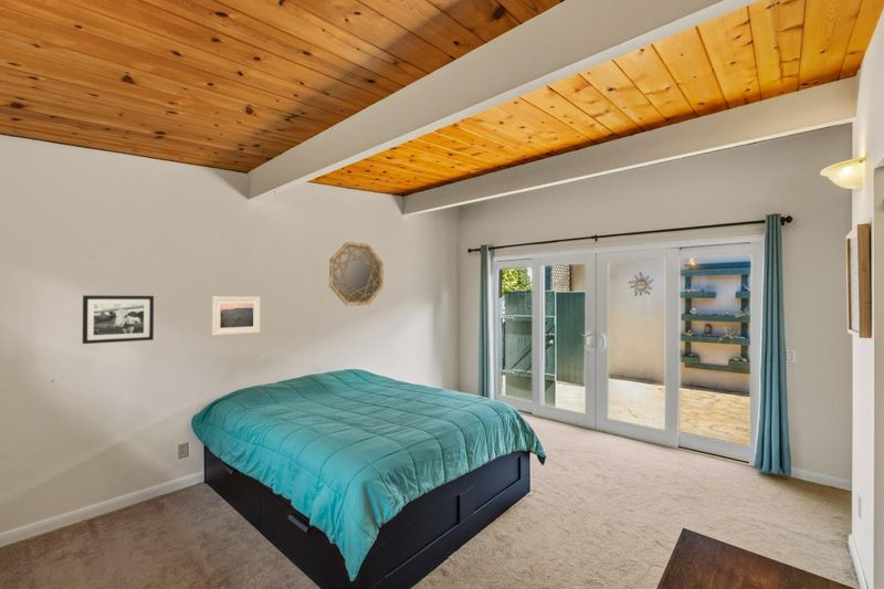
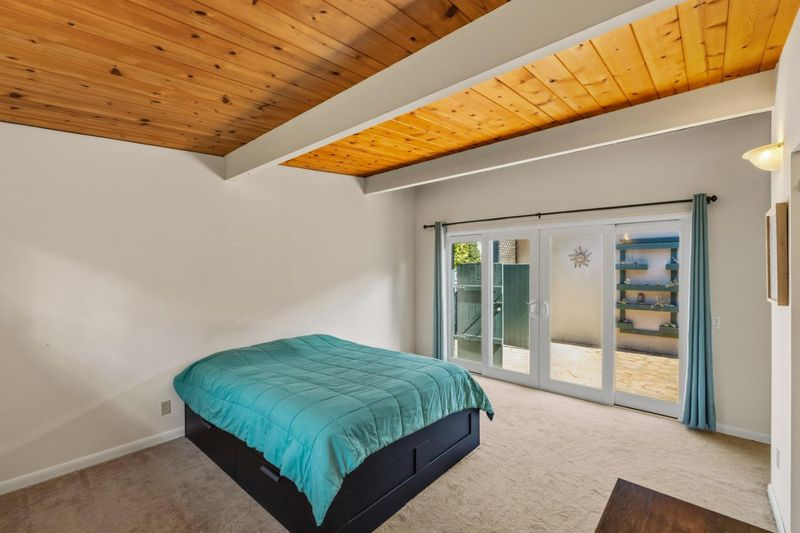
- home mirror [328,241,385,306]
- picture frame [82,294,155,345]
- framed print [211,296,261,336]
